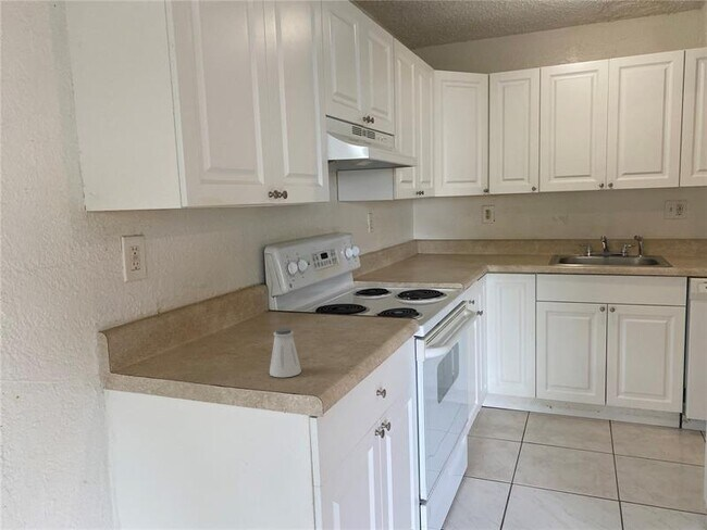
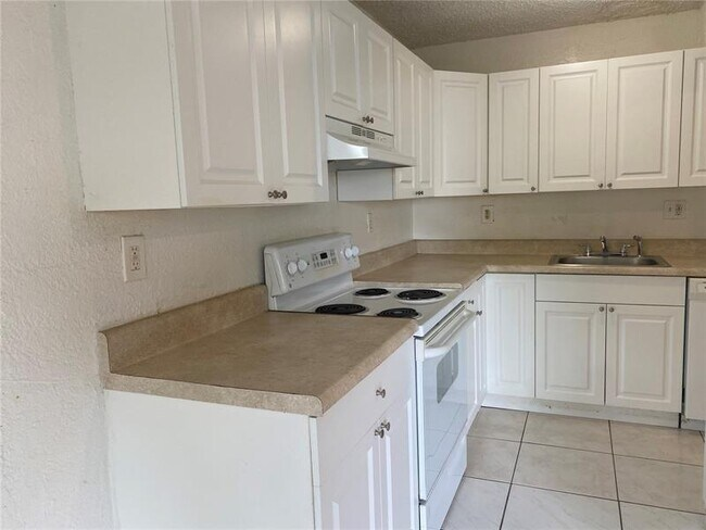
- saltshaker [269,327,302,379]
